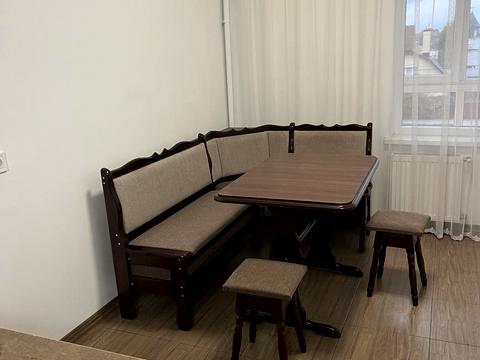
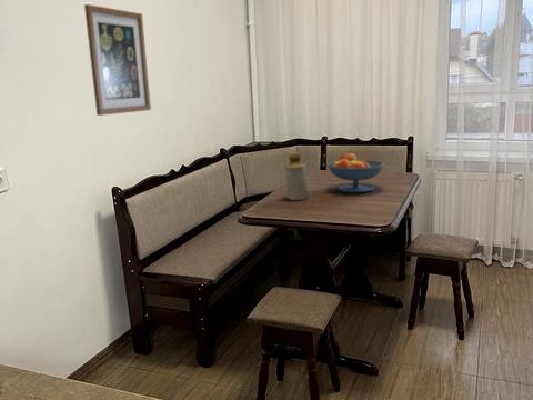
+ bottle [284,151,309,201]
+ fruit bowl [326,152,385,193]
+ wall art [83,3,152,117]
